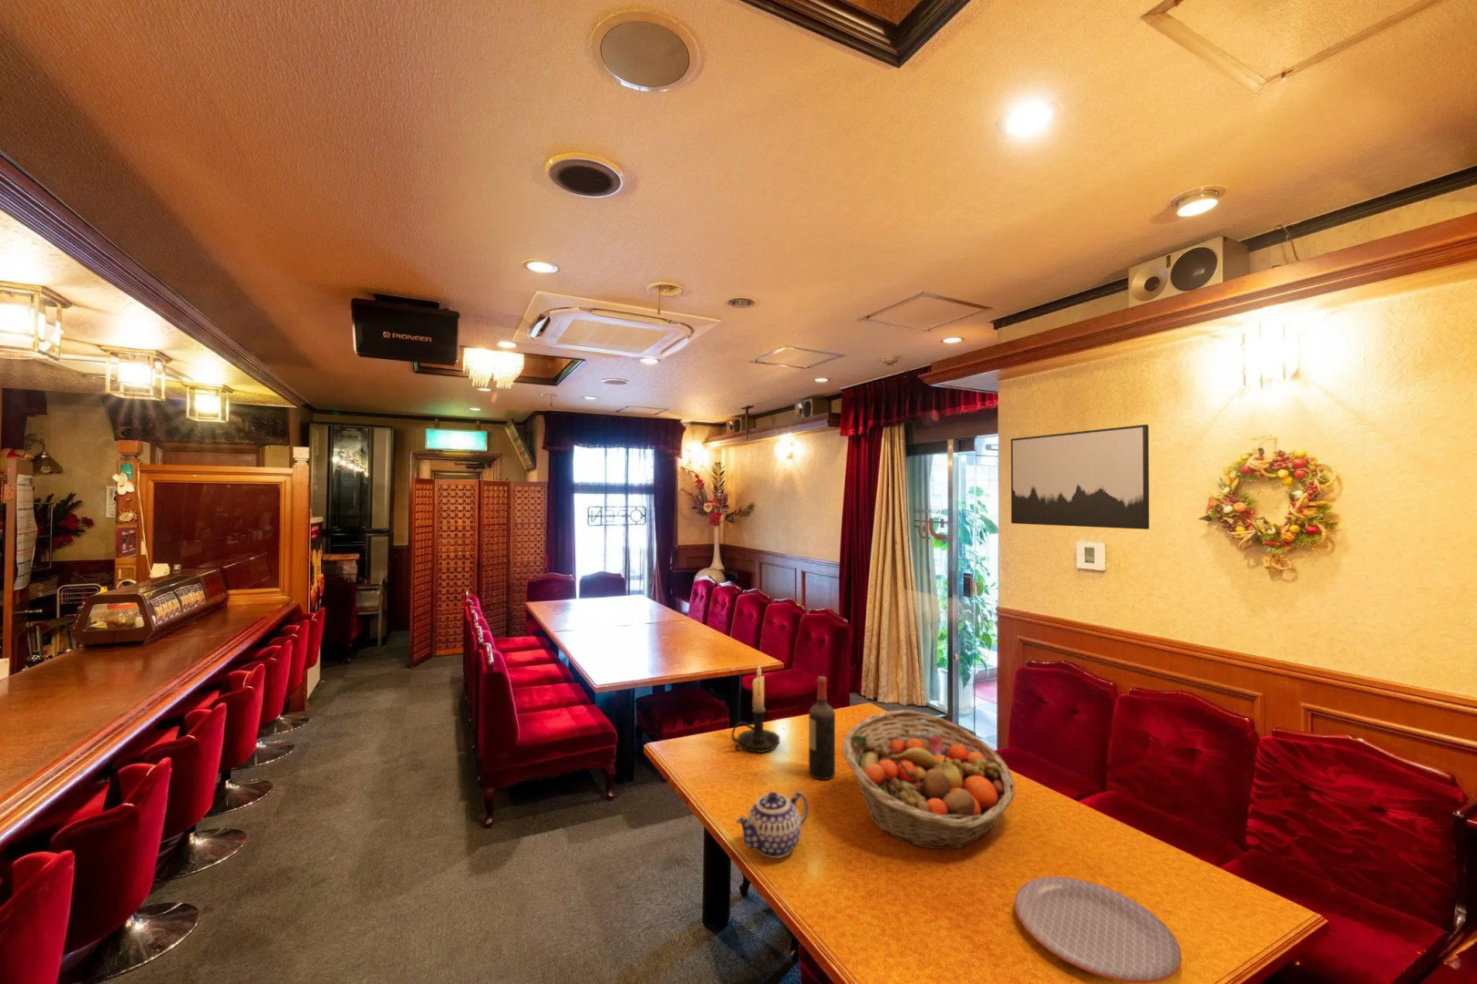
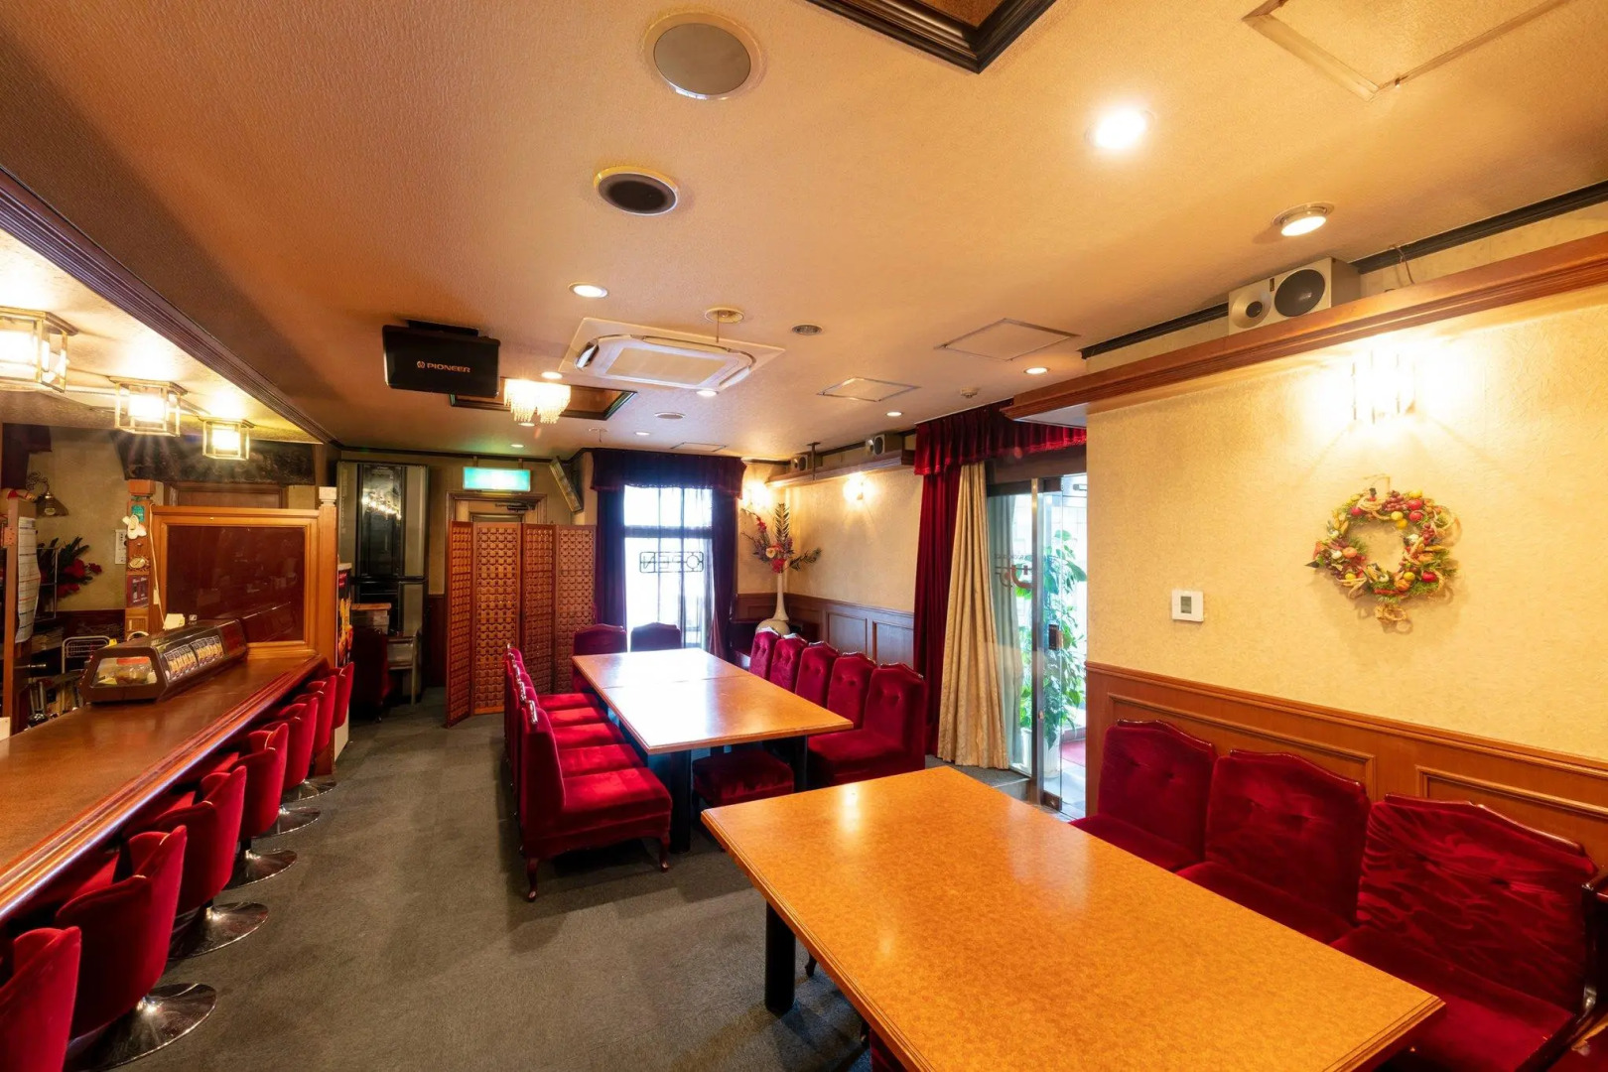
- candle holder [731,663,780,753]
- plate [1013,875,1182,984]
- wine bottle [808,675,836,781]
- fruit basket [842,708,1015,850]
- wall art [1010,424,1150,530]
- teapot [735,791,810,859]
